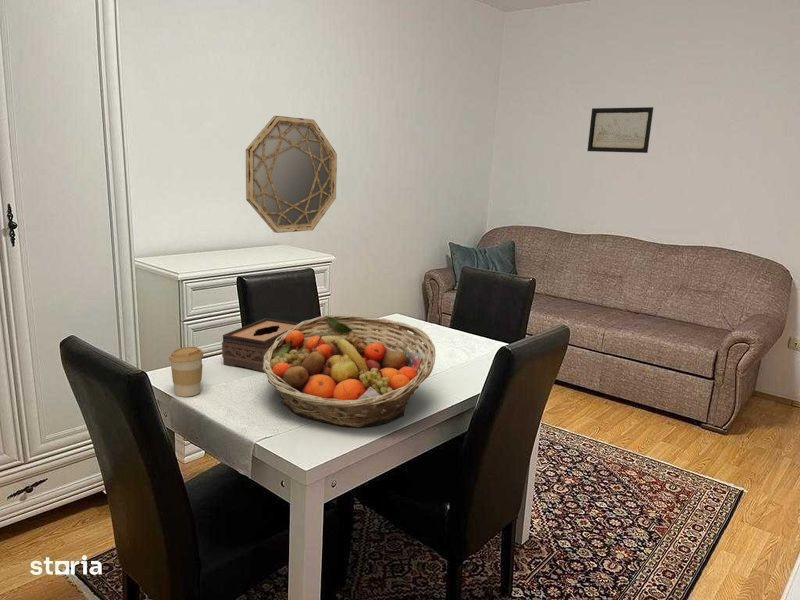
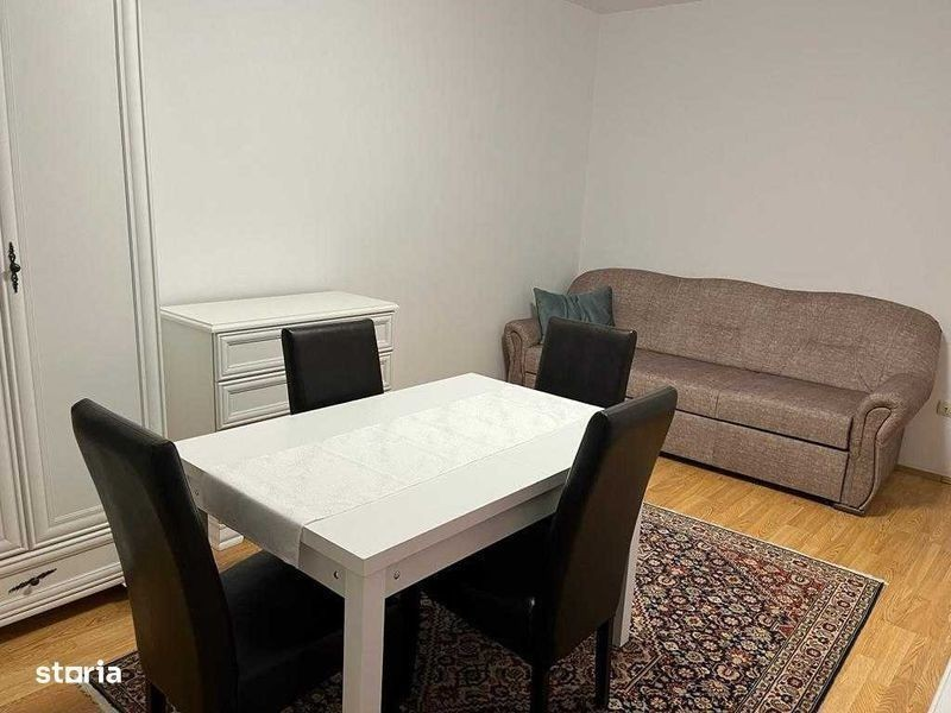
- fruit basket [262,314,436,428]
- wall art [586,106,654,154]
- tissue box [221,317,300,373]
- home mirror [245,115,338,234]
- coffee cup [168,346,204,398]
